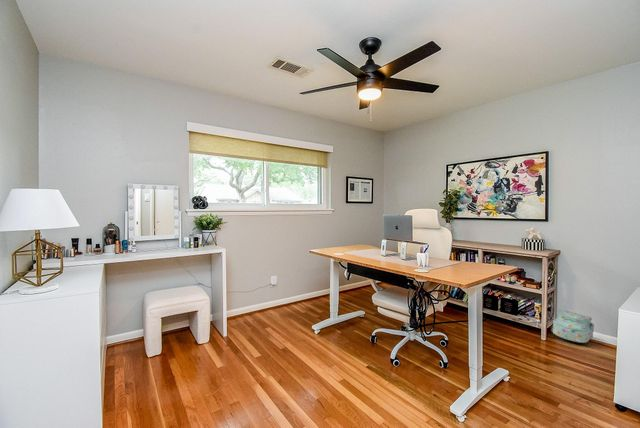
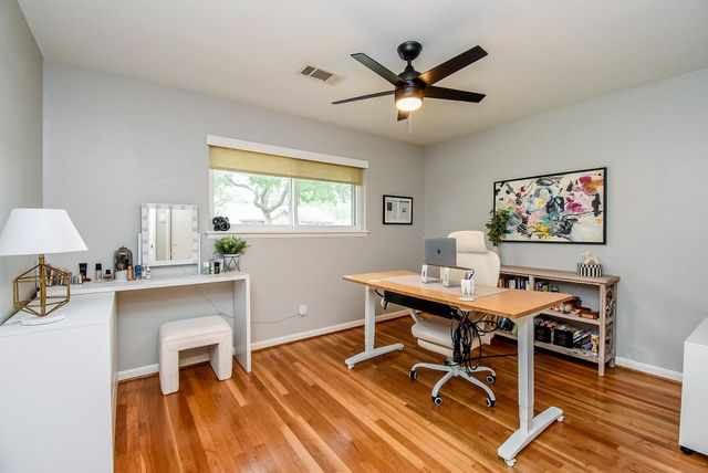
- backpack [552,309,595,344]
